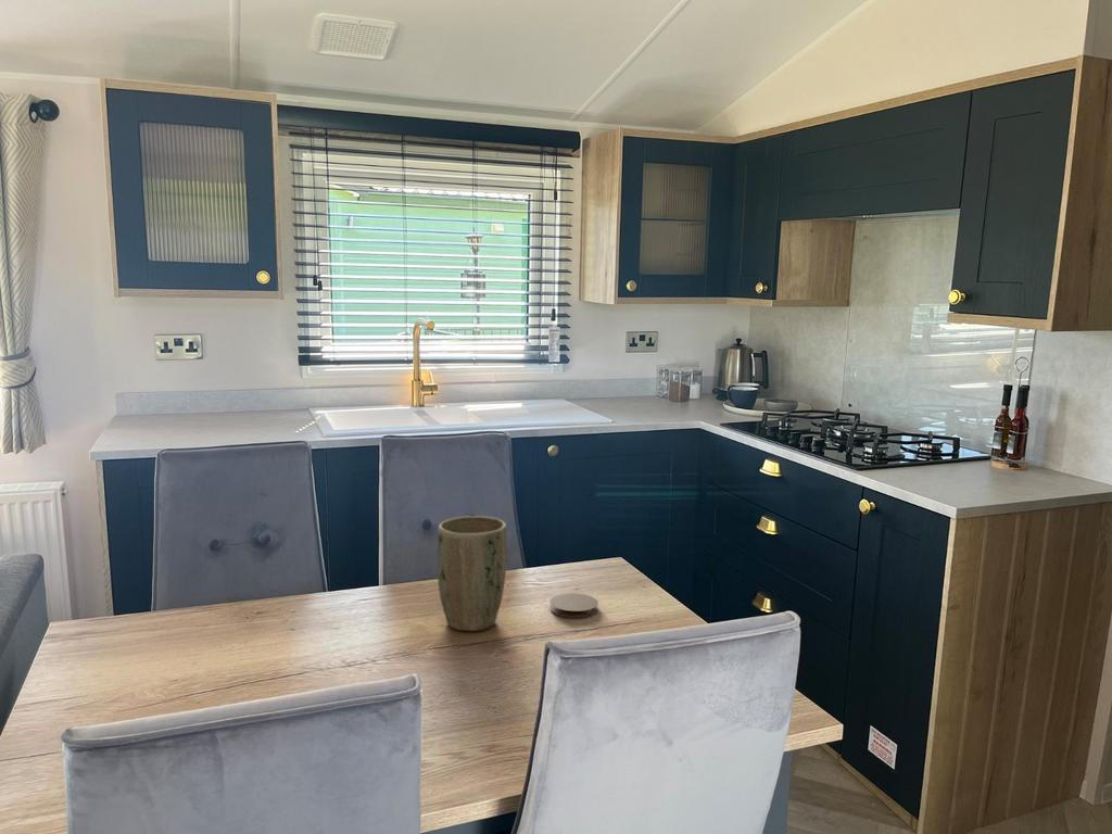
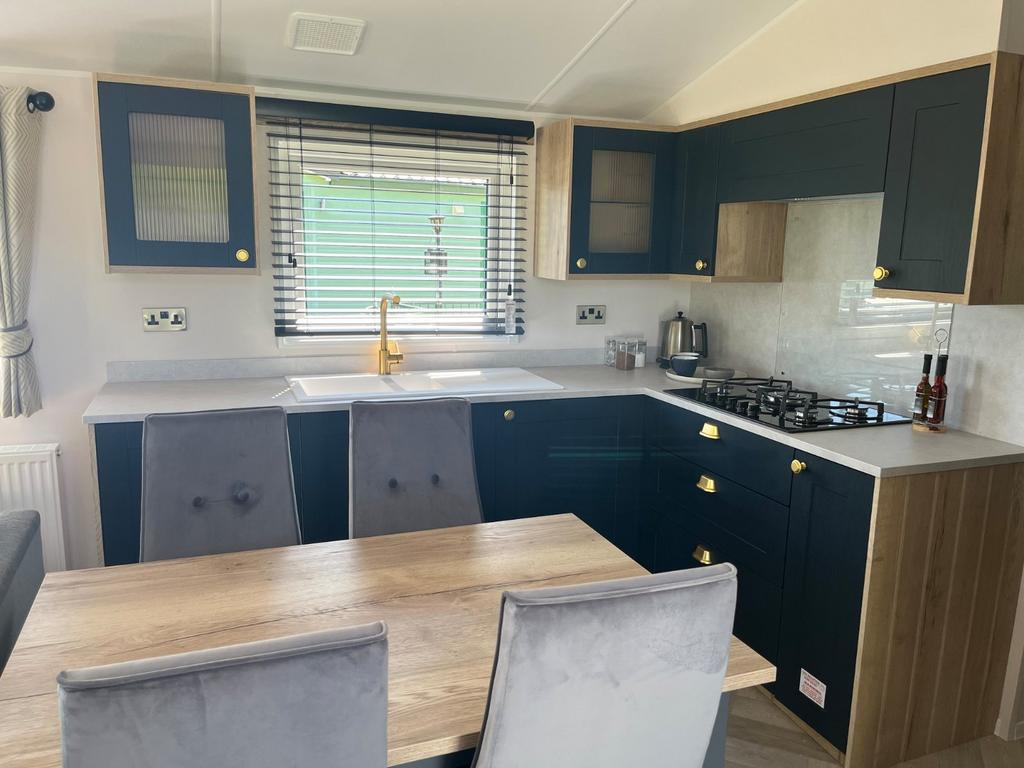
- coaster [549,592,599,619]
- plant pot [437,515,508,632]
